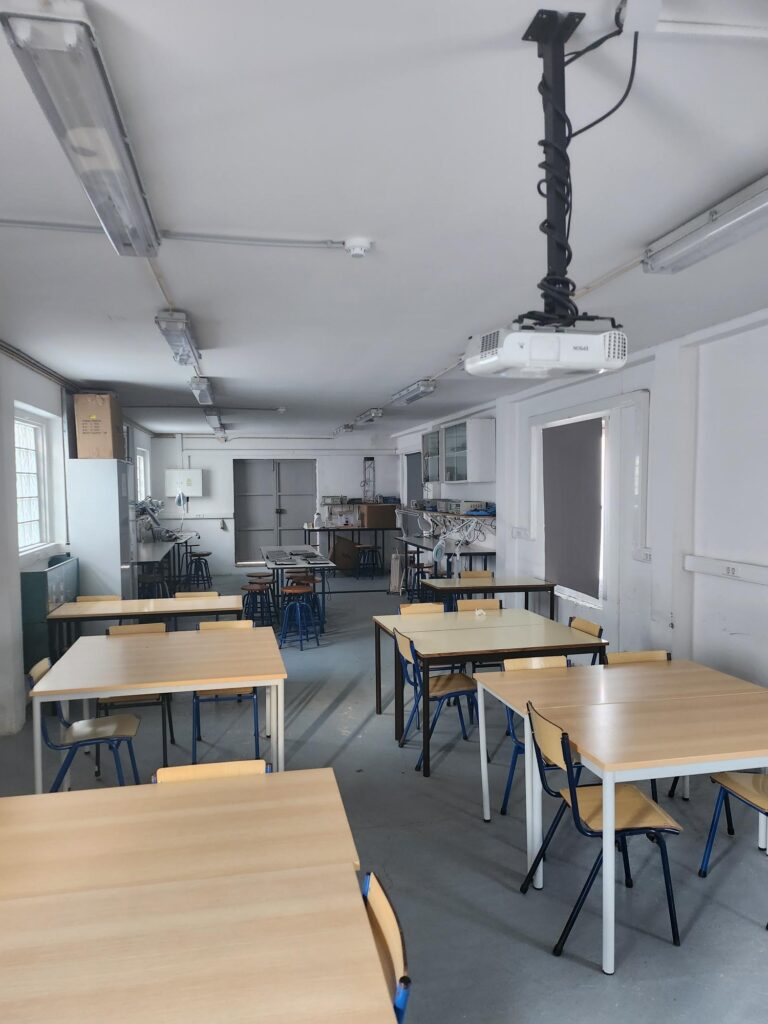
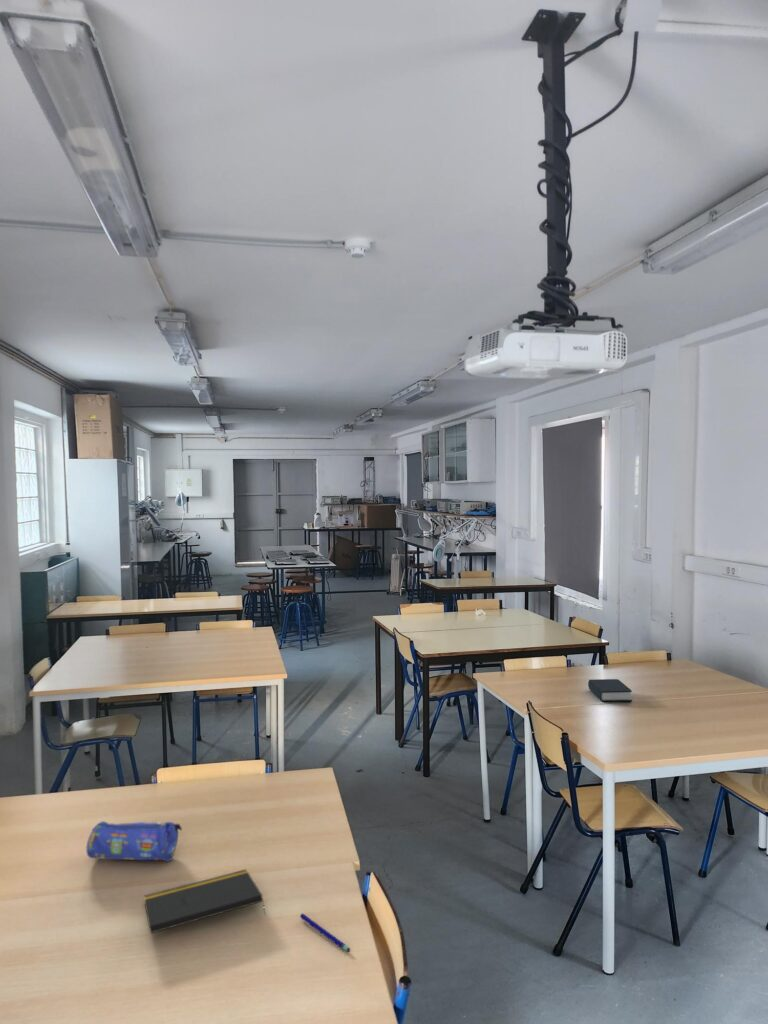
+ pen [299,912,351,953]
+ book [587,678,633,703]
+ notepad [143,868,267,934]
+ pencil case [86,820,183,863]
